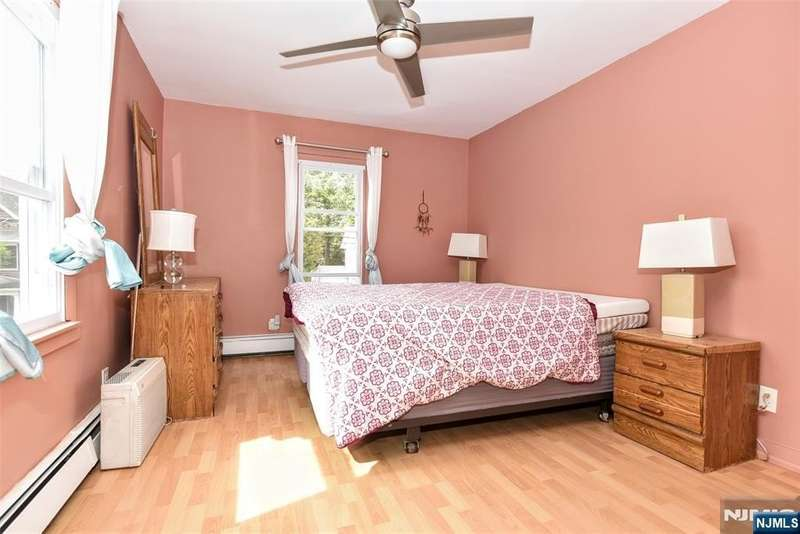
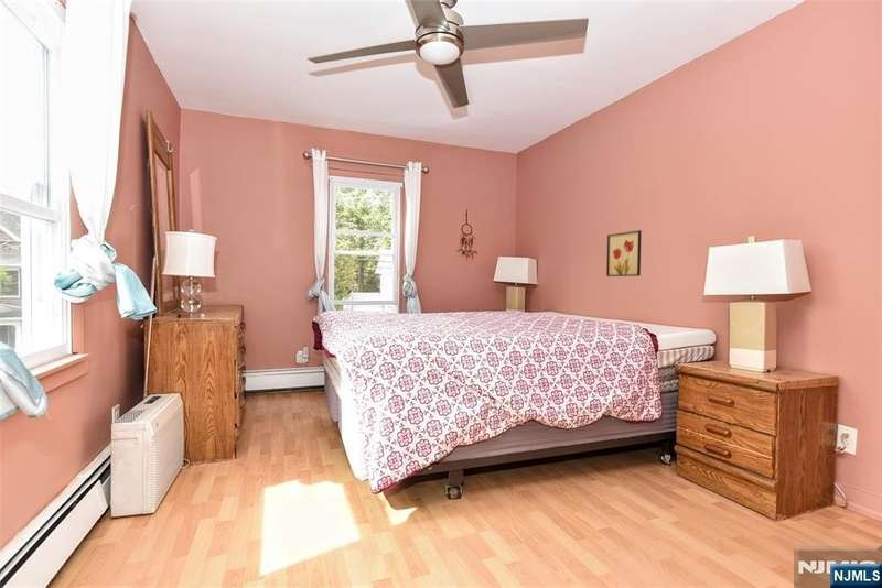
+ wall art [605,229,643,277]
